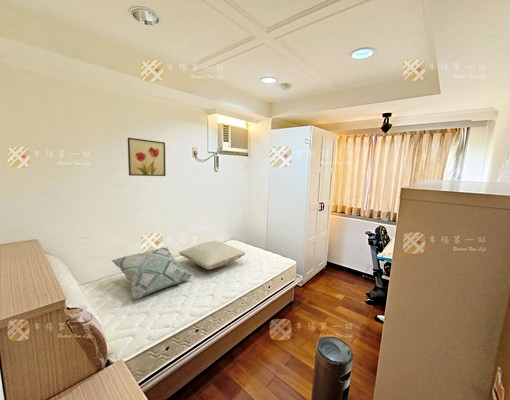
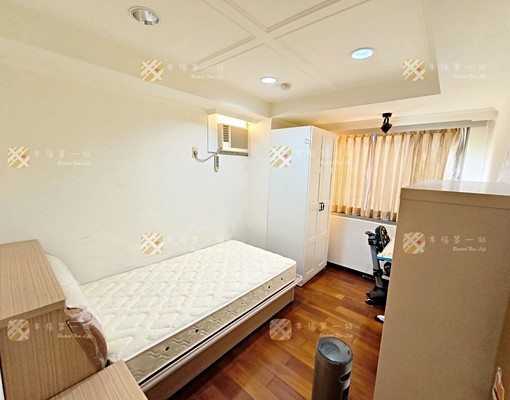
- wall art [127,137,167,177]
- pillow [178,240,246,270]
- decorative pillow [110,246,193,300]
